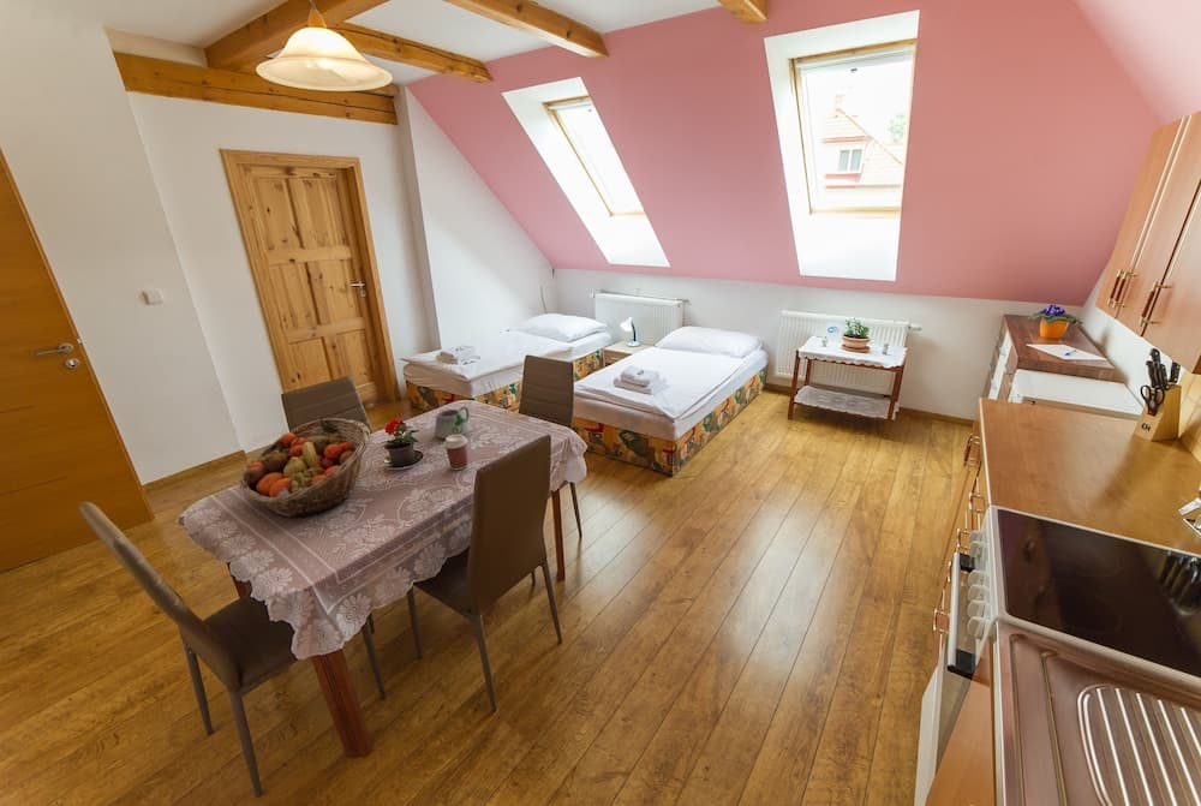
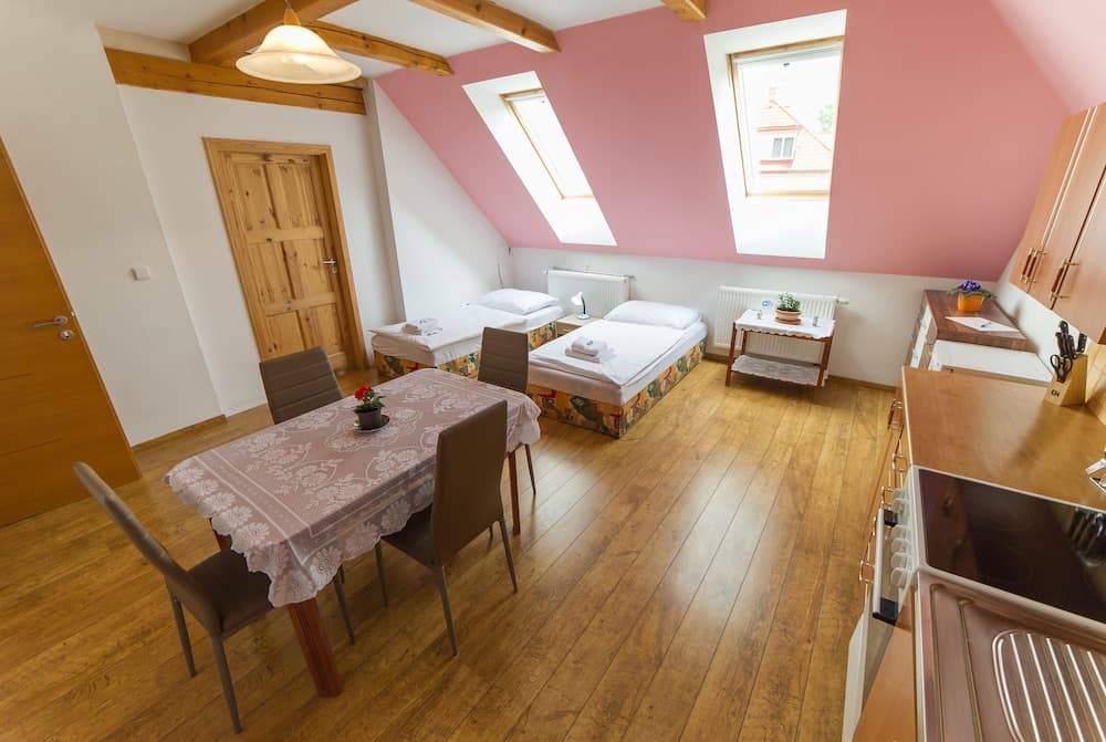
- fruit basket [238,417,371,518]
- mug [434,405,477,440]
- coffee cup [442,435,470,471]
